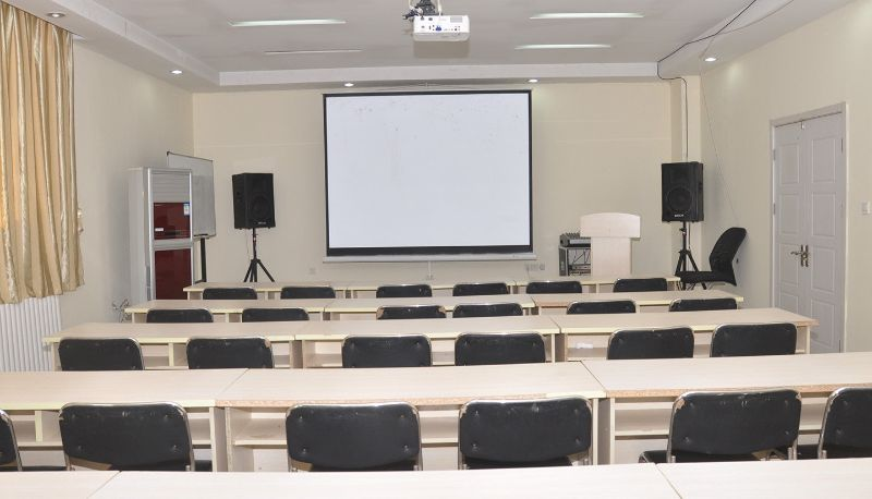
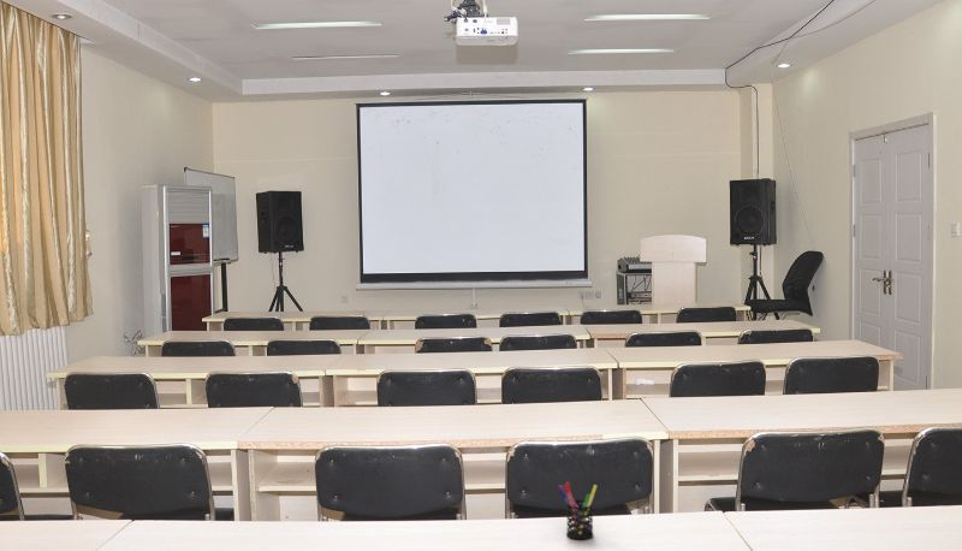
+ pen holder [558,481,598,540]
